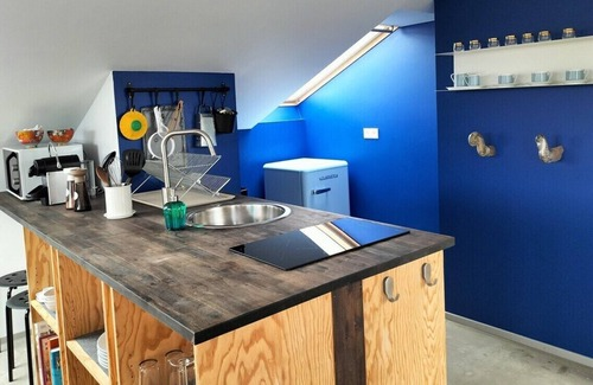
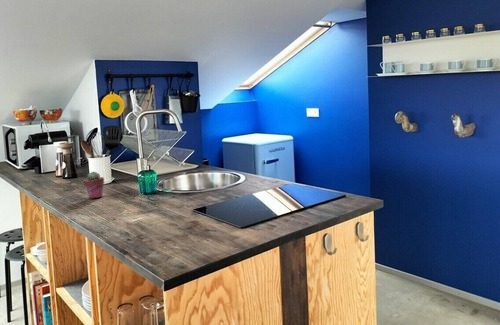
+ potted succulent [82,170,105,200]
